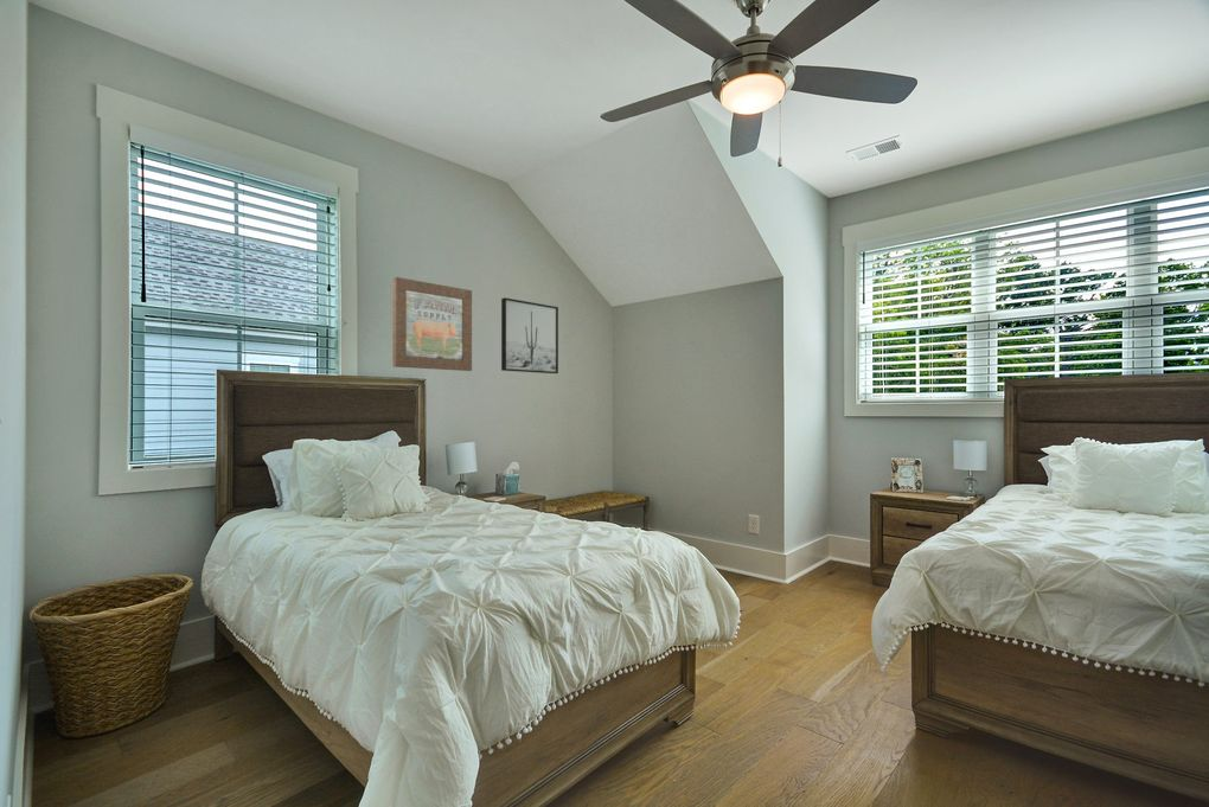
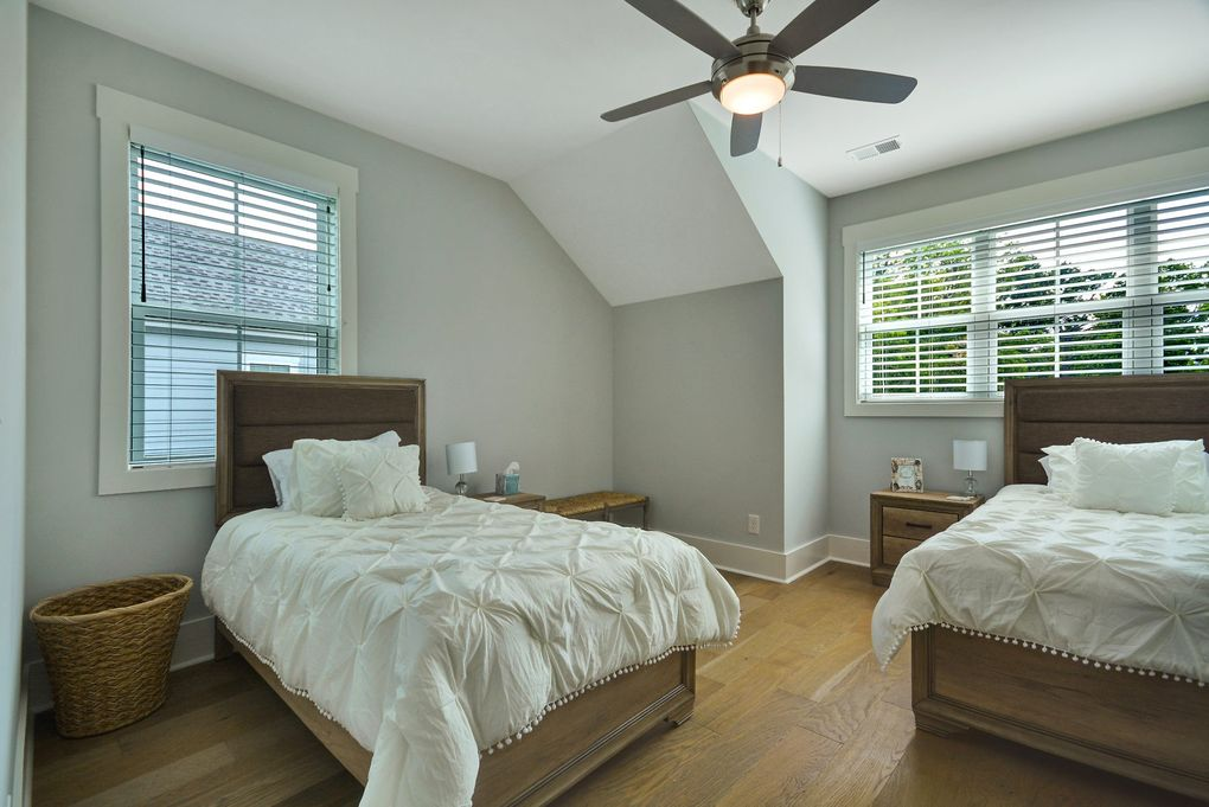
- wall art [500,296,559,374]
- wall art [391,276,473,372]
